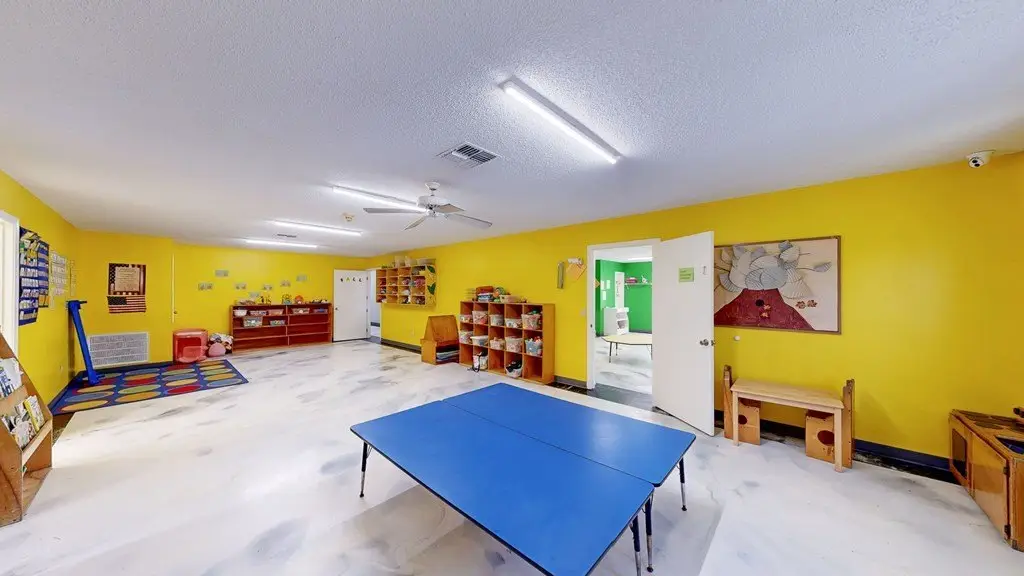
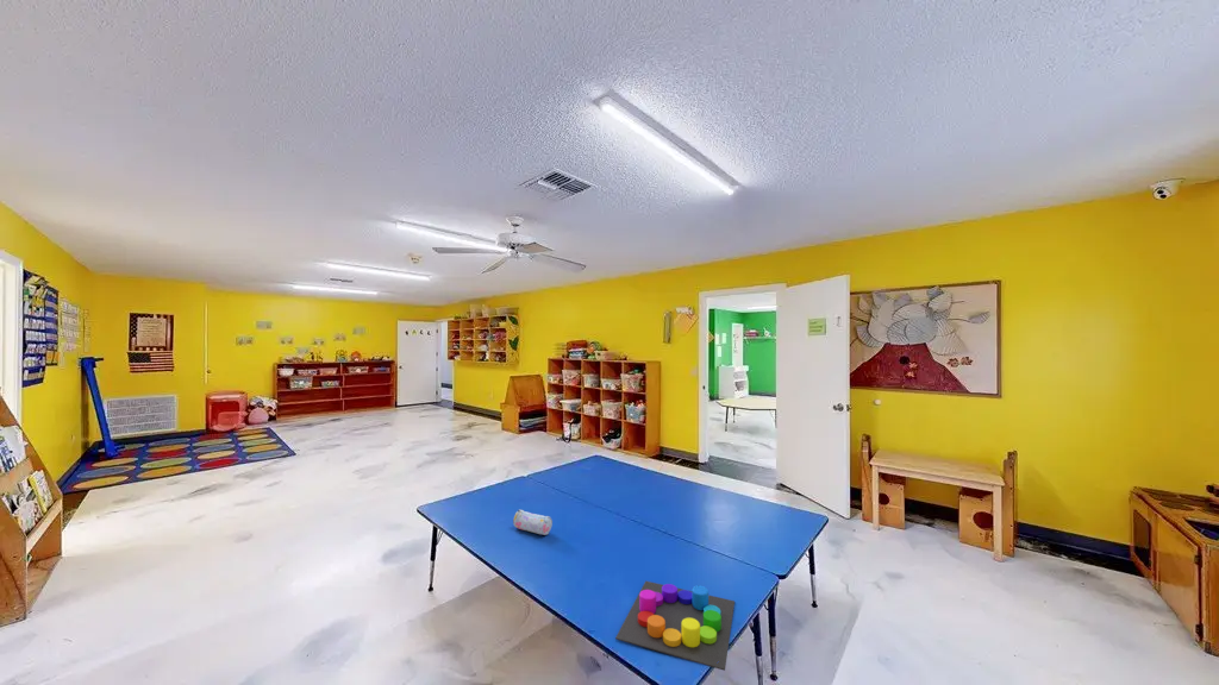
+ pencil case [512,509,554,536]
+ stacking toy [614,580,736,672]
